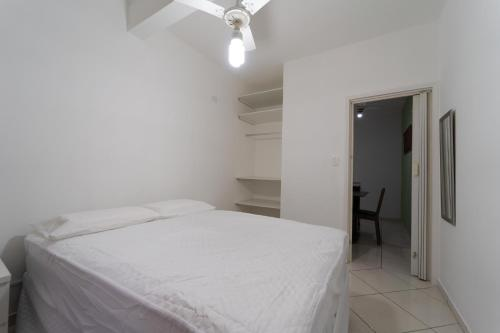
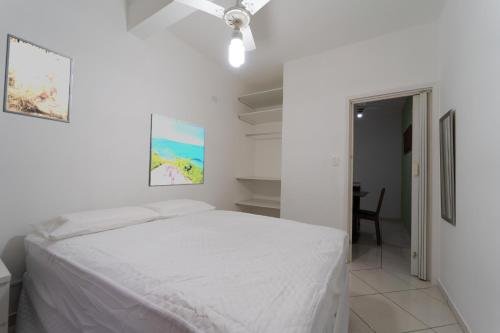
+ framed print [2,33,74,124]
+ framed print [148,113,206,187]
